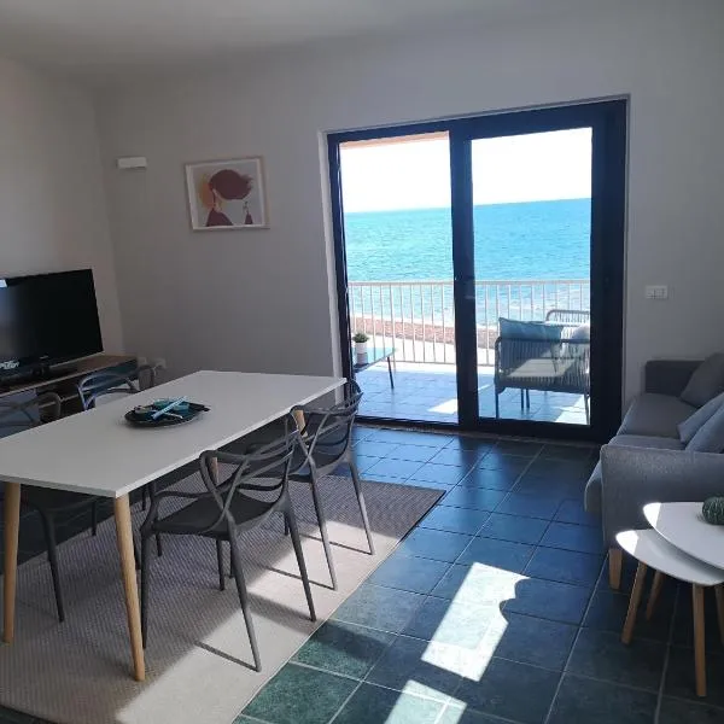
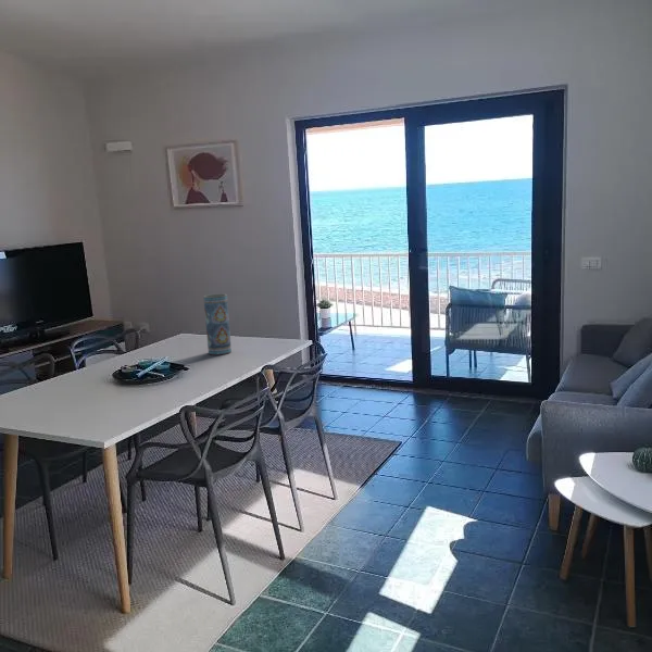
+ vase [202,293,233,356]
